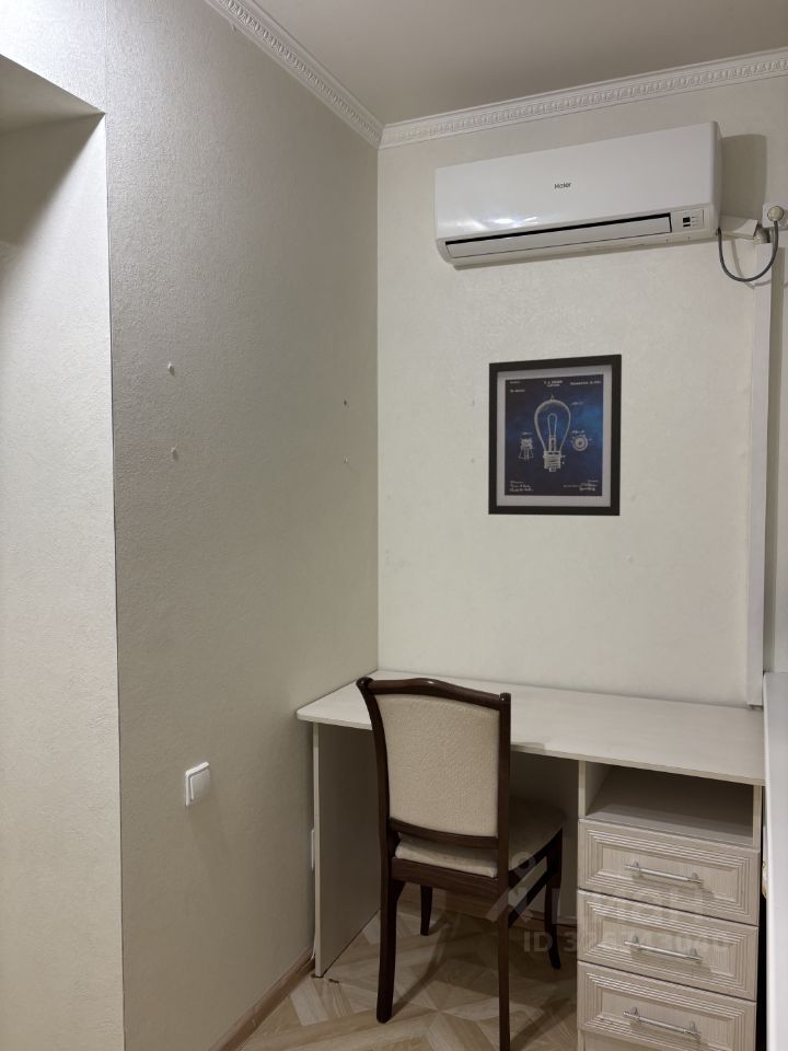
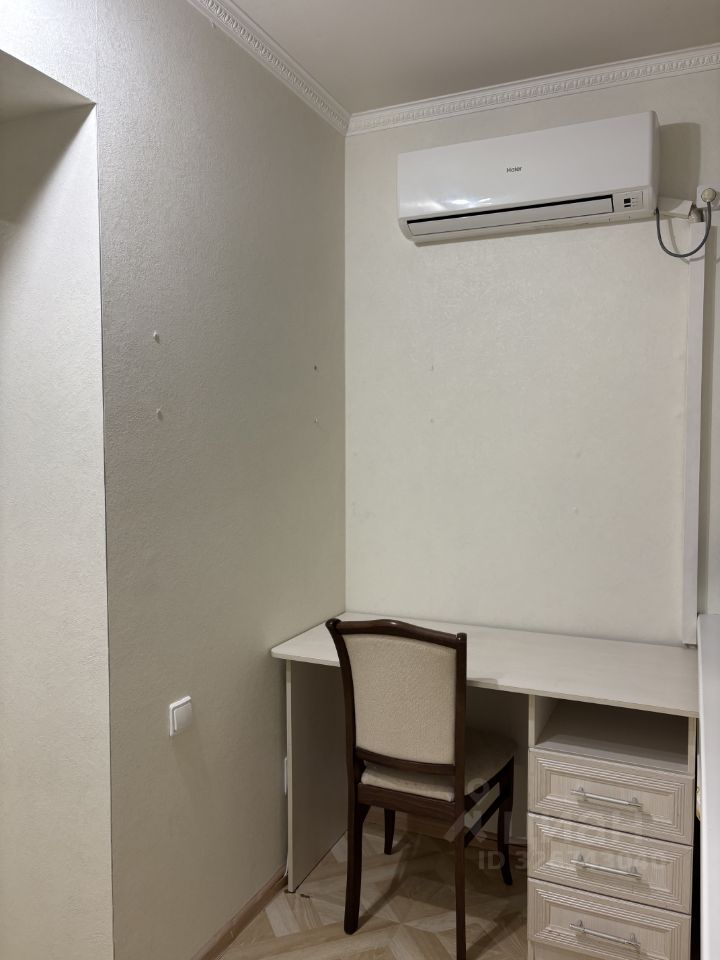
- wall art [487,353,623,517]
